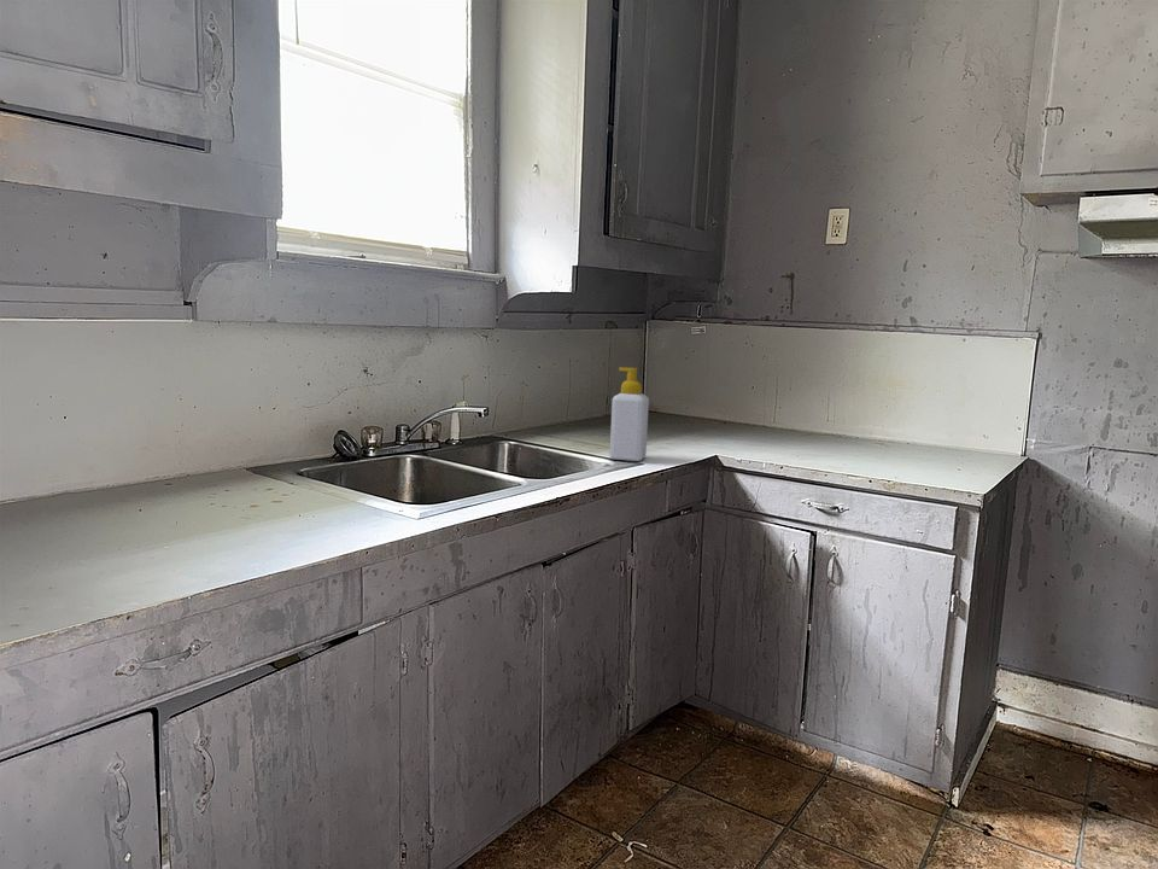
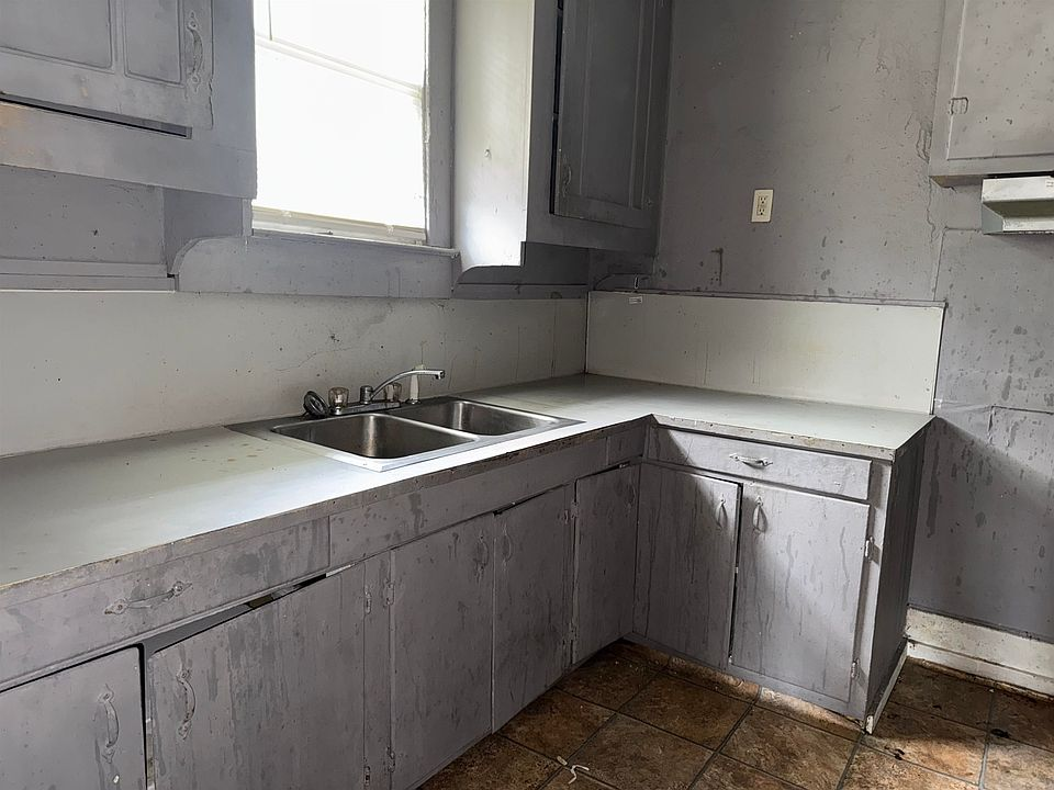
- soap bottle [609,366,650,462]
